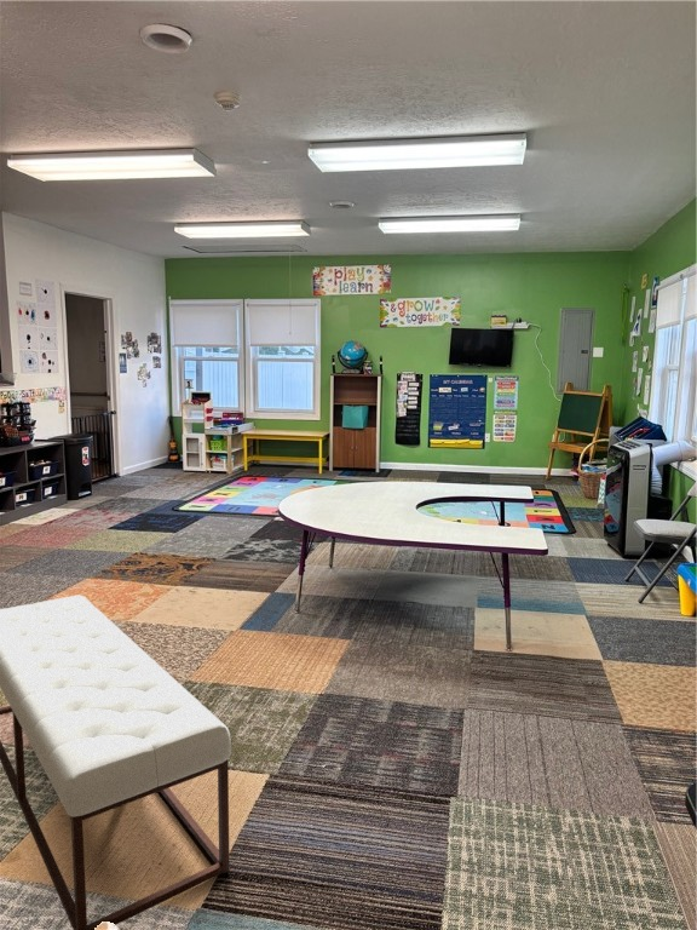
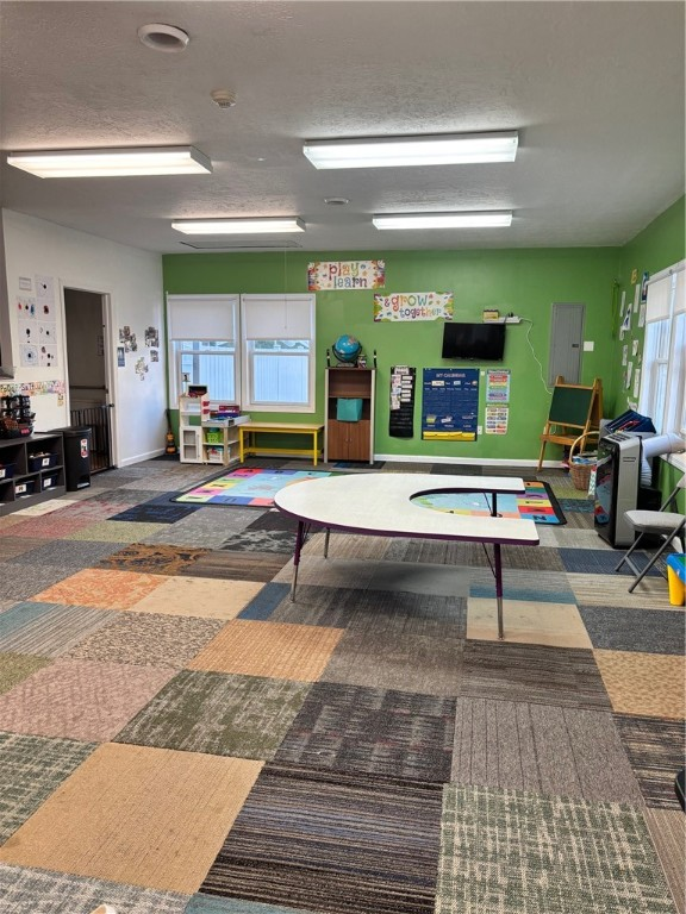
- bench [0,593,232,930]
